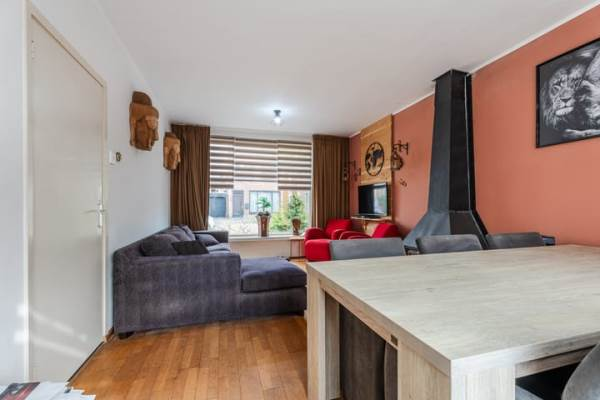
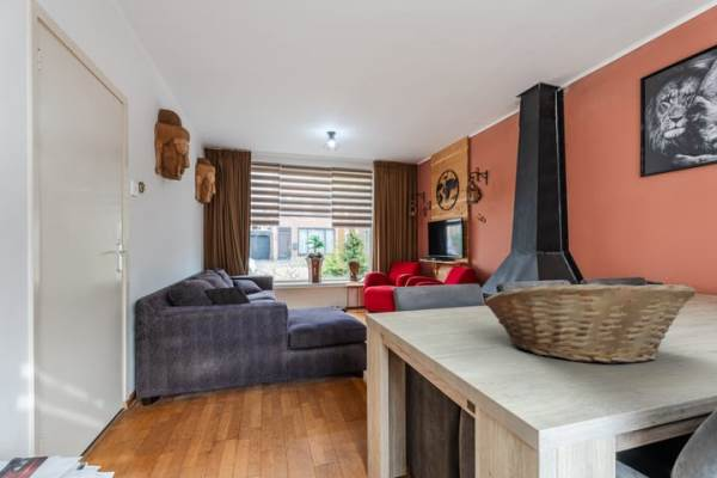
+ fruit basket [483,281,698,366]
